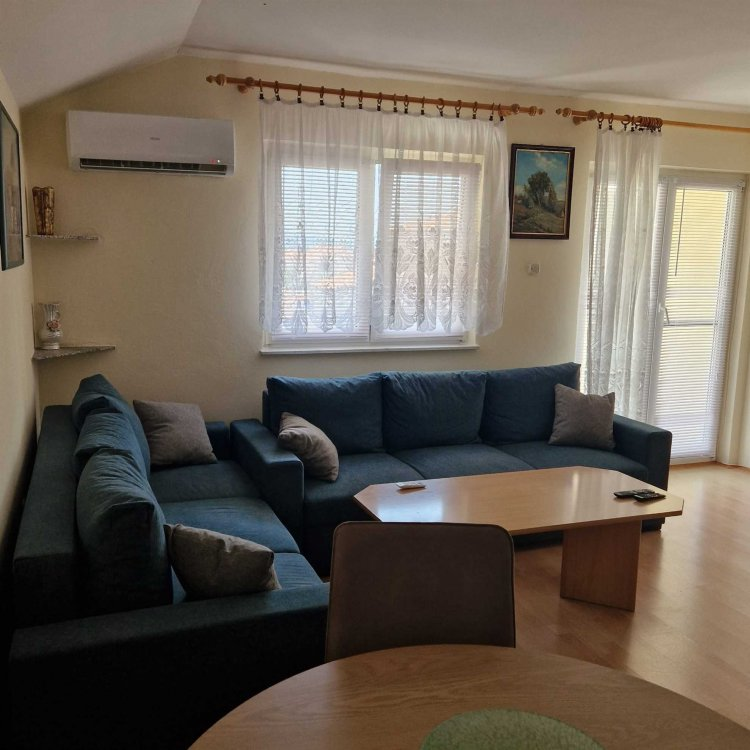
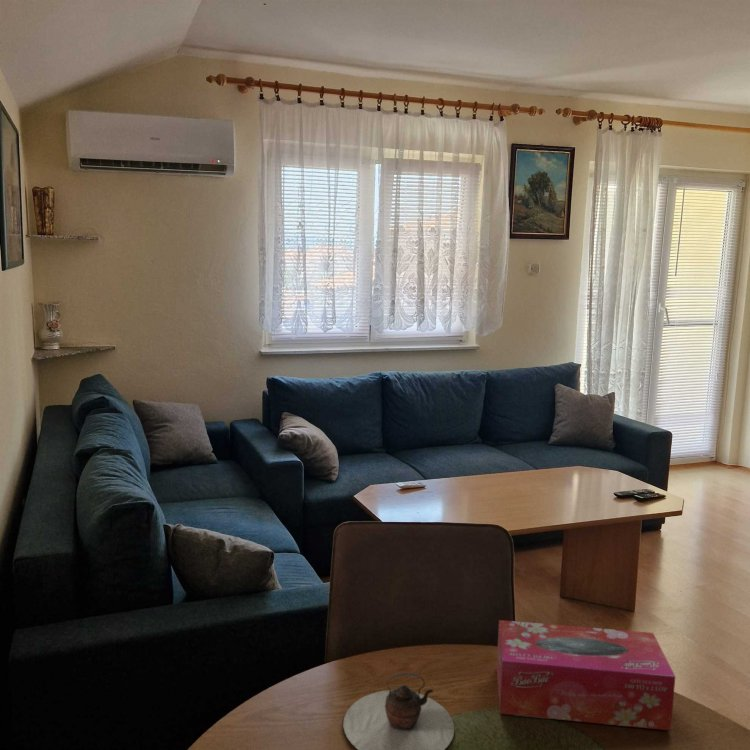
+ tissue box [496,619,676,732]
+ teapot [342,672,455,750]
